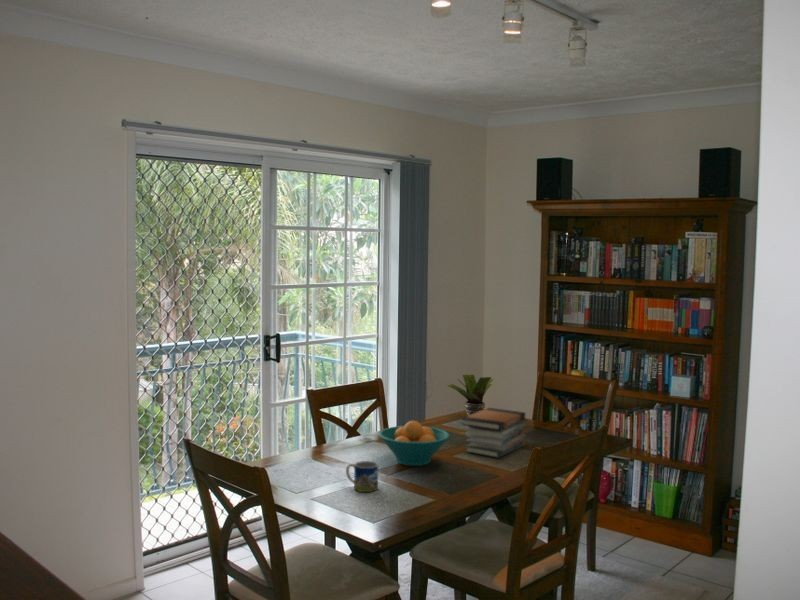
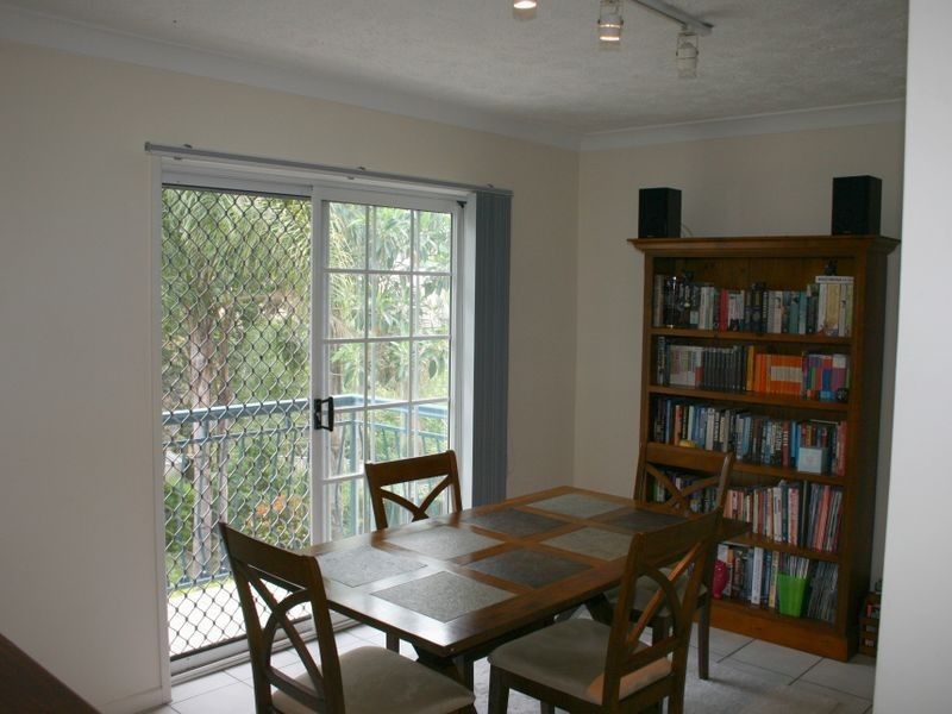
- book stack [461,407,528,459]
- mug [345,460,379,493]
- potted plant [446,374,495,416]
- fruit bowl [377,420,451,467]
